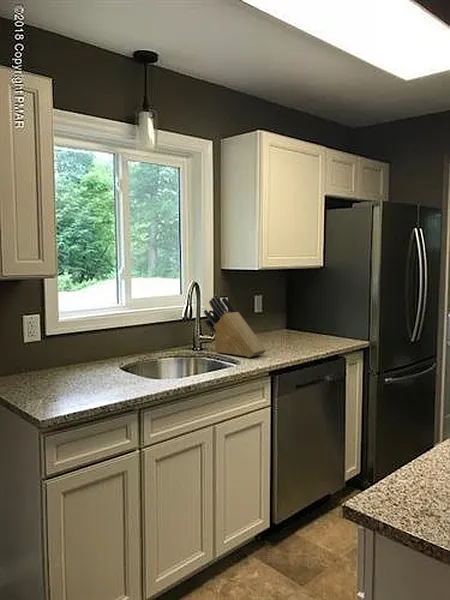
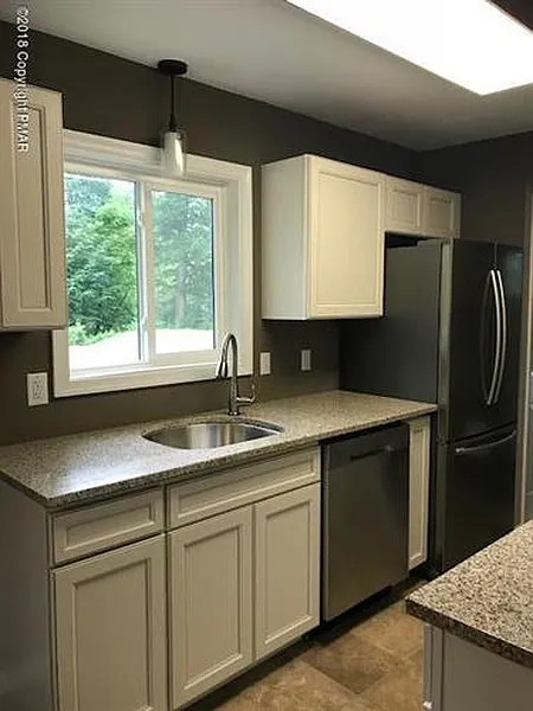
- knife block [203,294,267,358]
